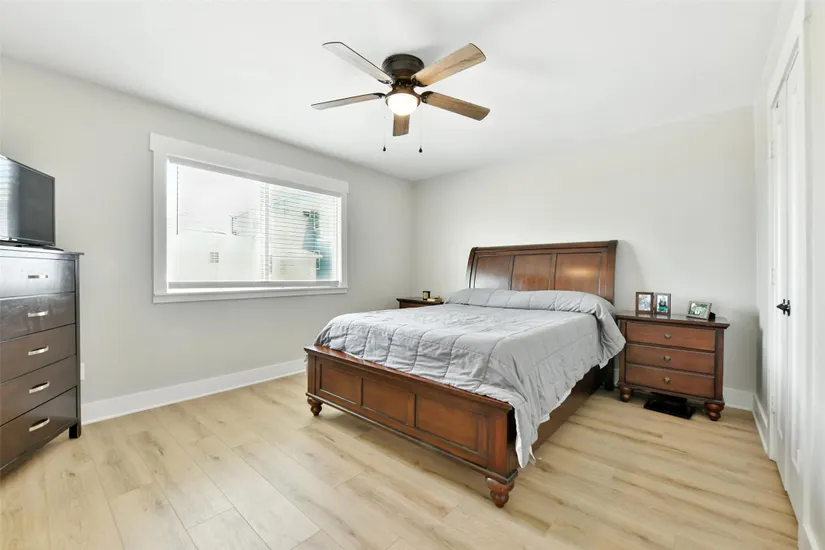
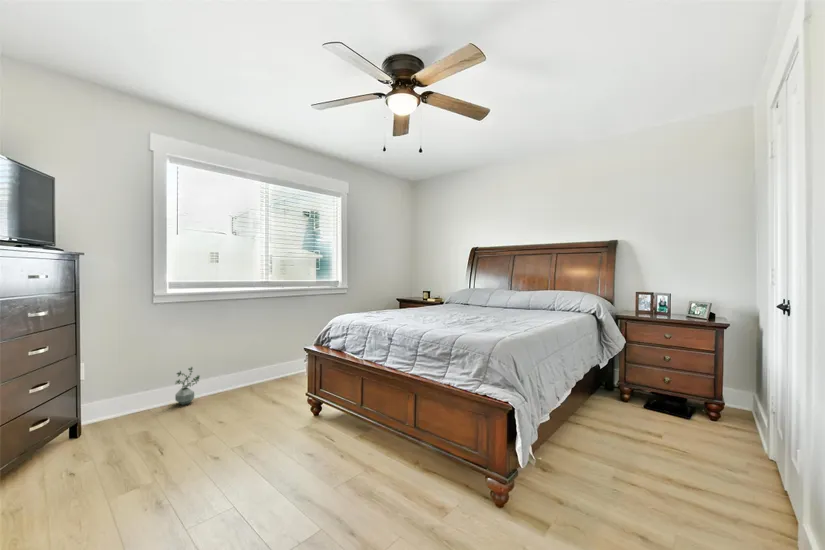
+ potted plant [174,366,201,406]
